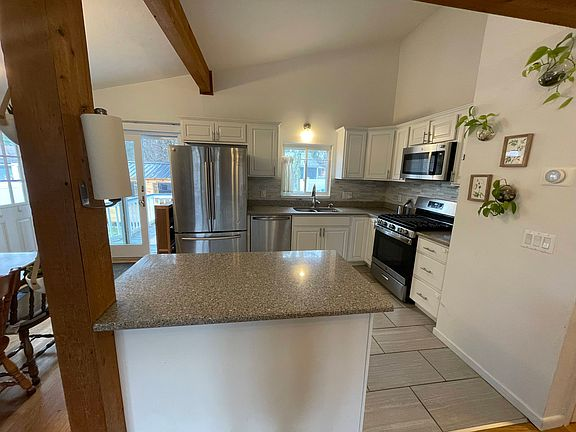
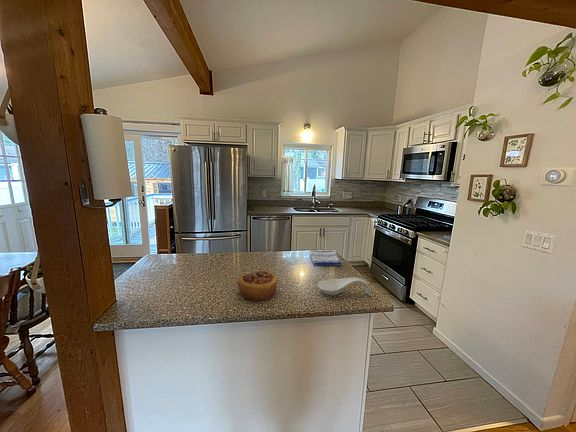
+ dish towel [309,249,343,267]
+ spoon rest [317,276,372,297]
+ pastry [236,270,278,302]
